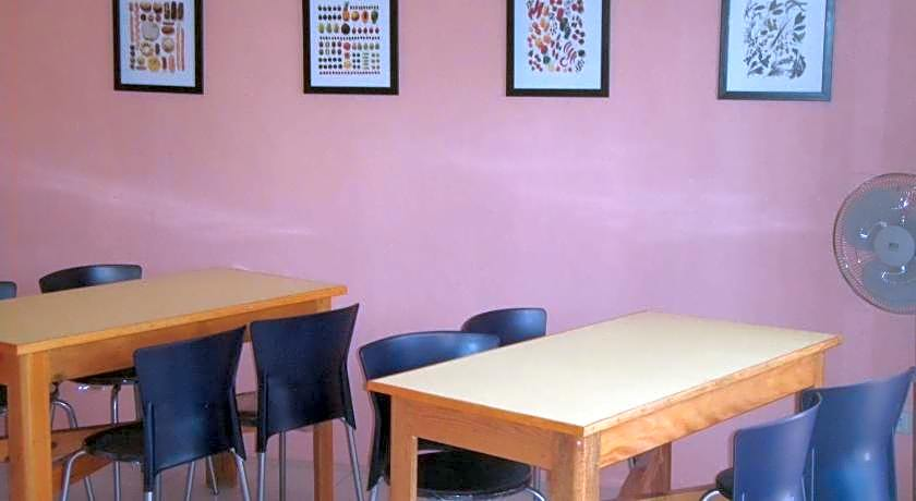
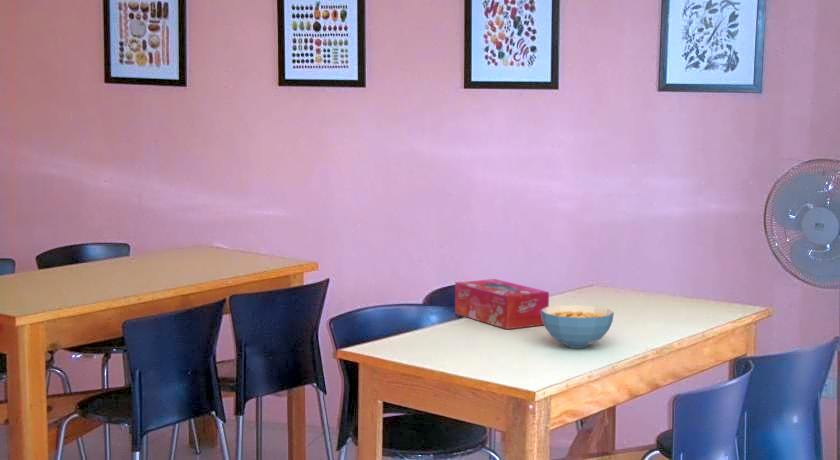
+ tissue box [454,278,550,330]
+ cereal bowl [541,304,615,349]
